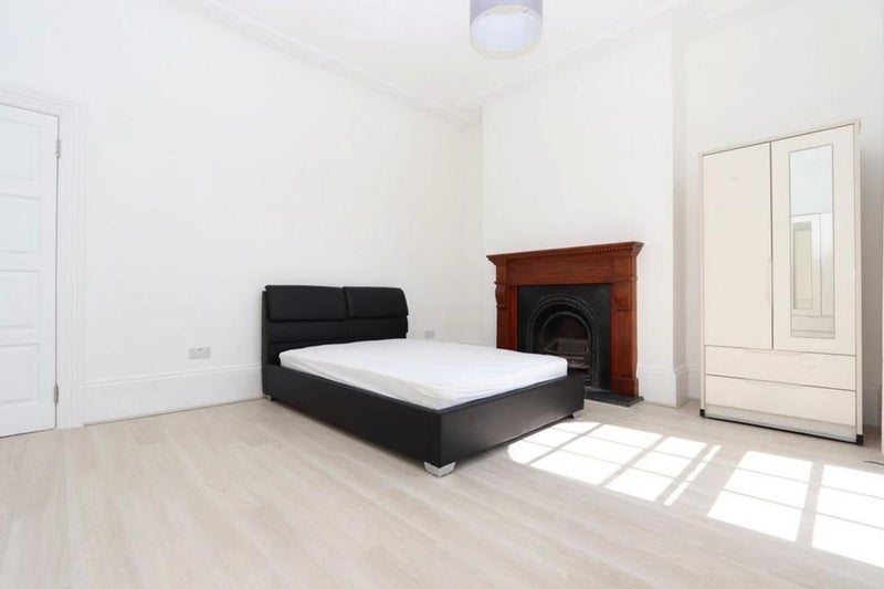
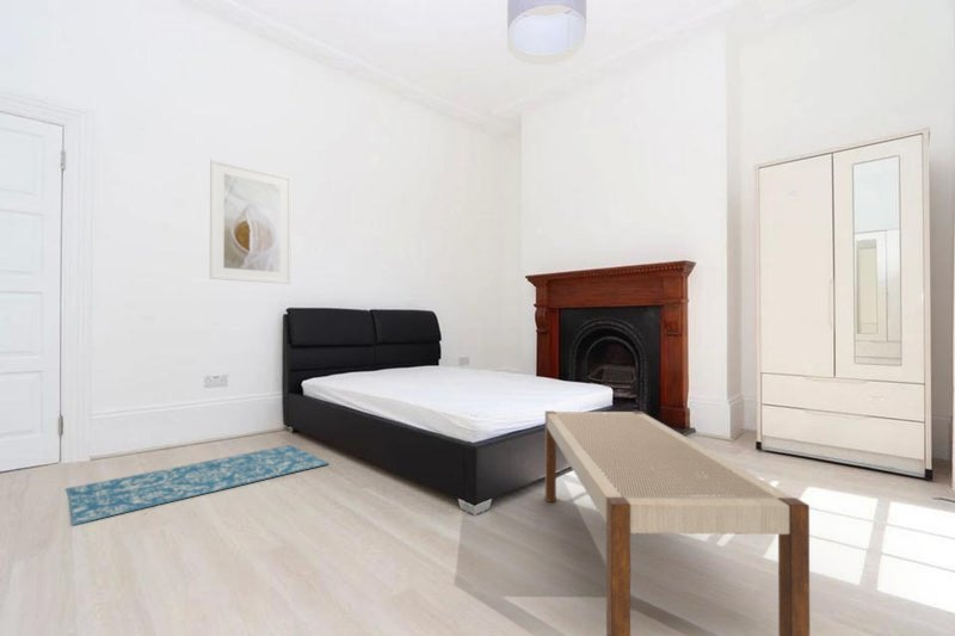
+ bench [544,410,811,636]
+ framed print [209,158,292,285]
+ rug [64,444,331,526]
